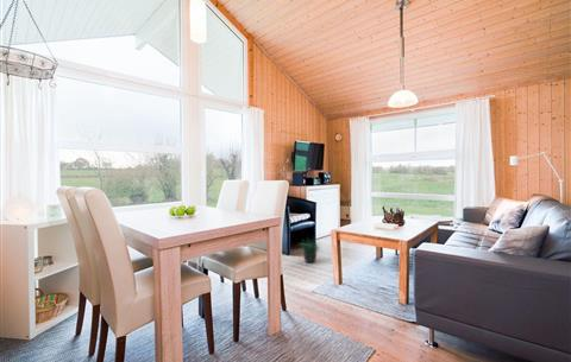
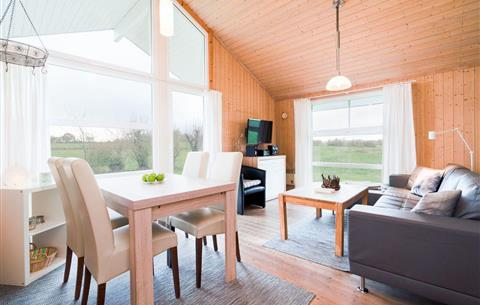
- potted plant [299,234,322,263]
